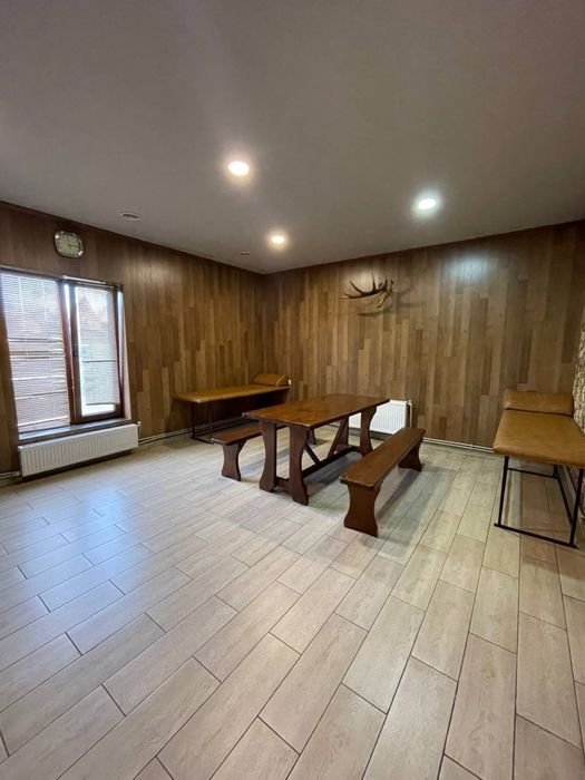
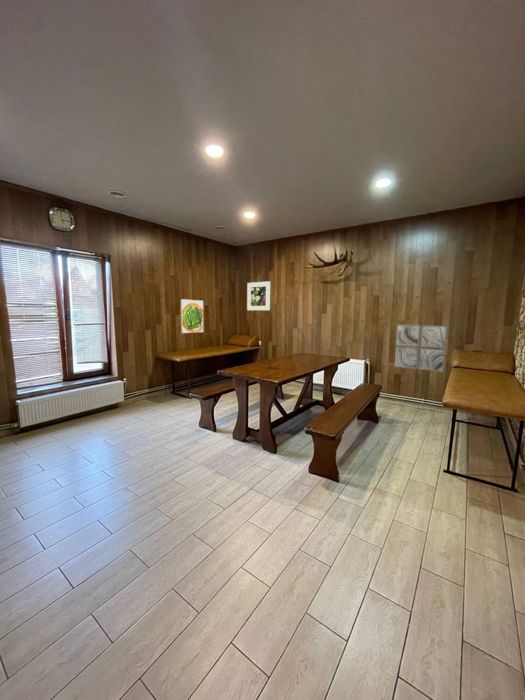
+ wall art [393,324,448,373]
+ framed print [180,298,204,334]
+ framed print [246,280,271,311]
